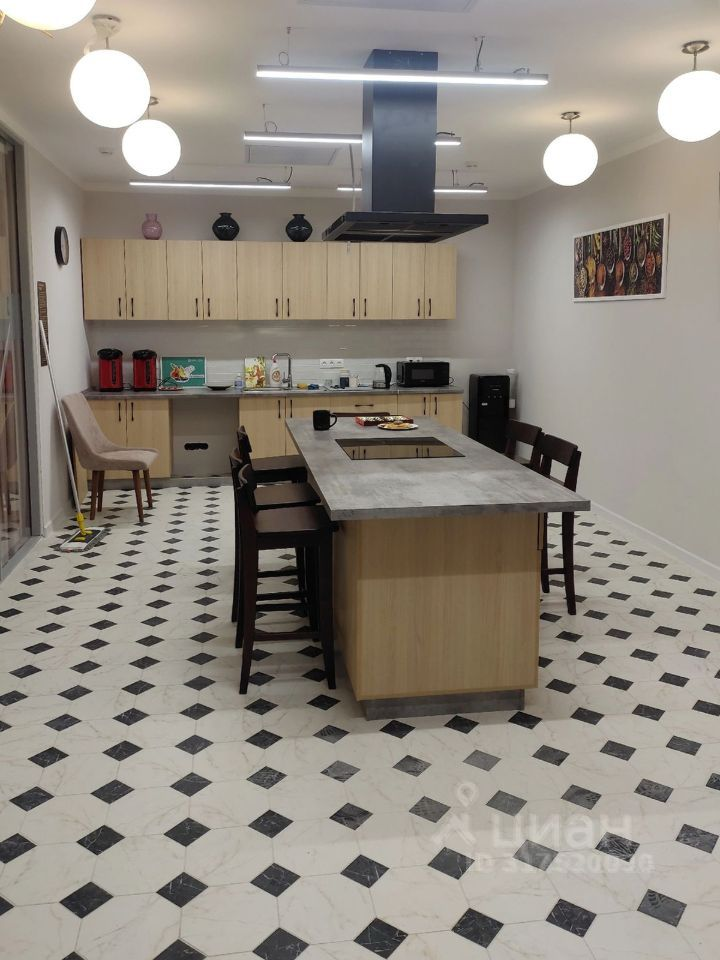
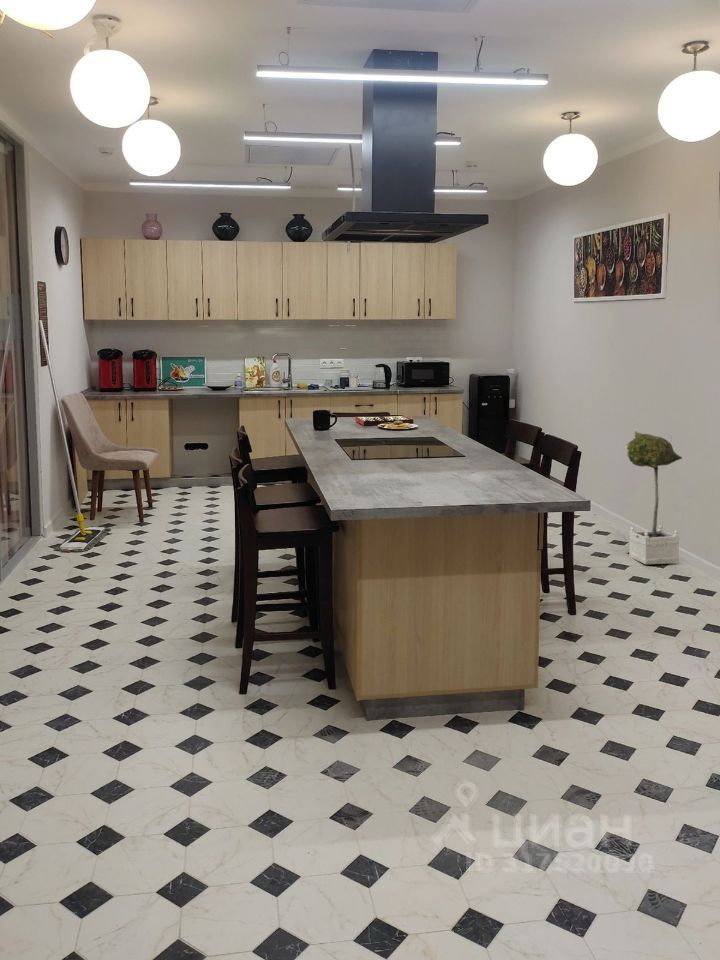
+ potted tree [626,430,683,565]
